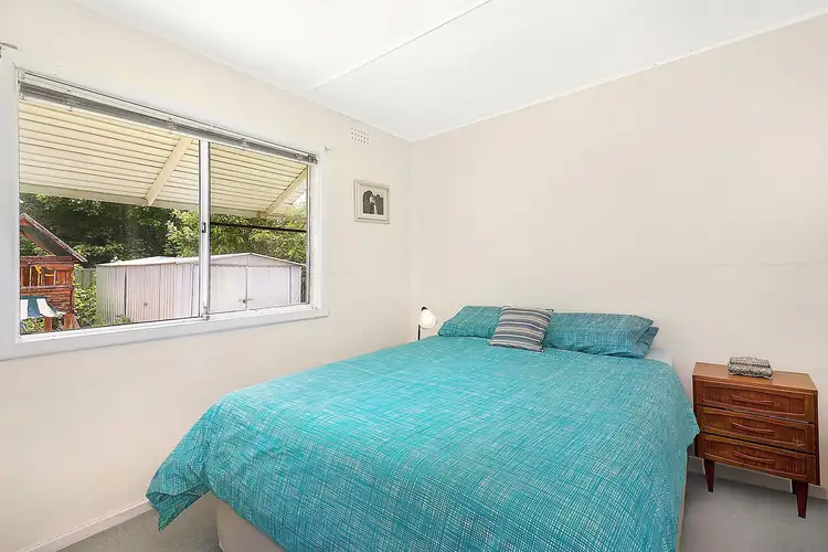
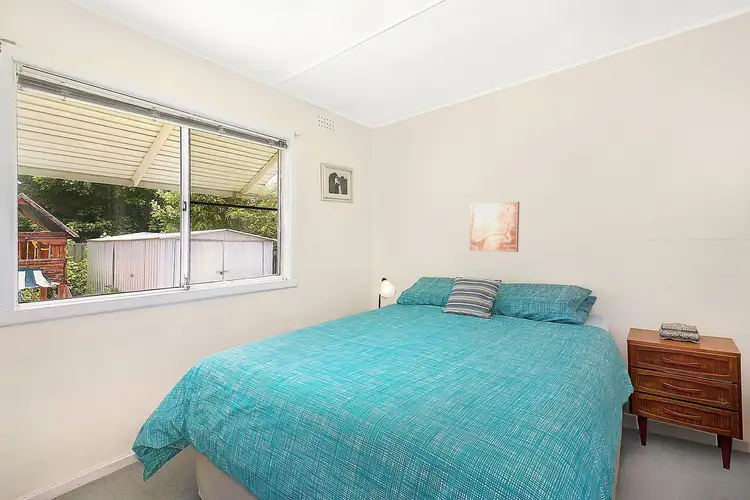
+ wall art [469,201,520,253]
